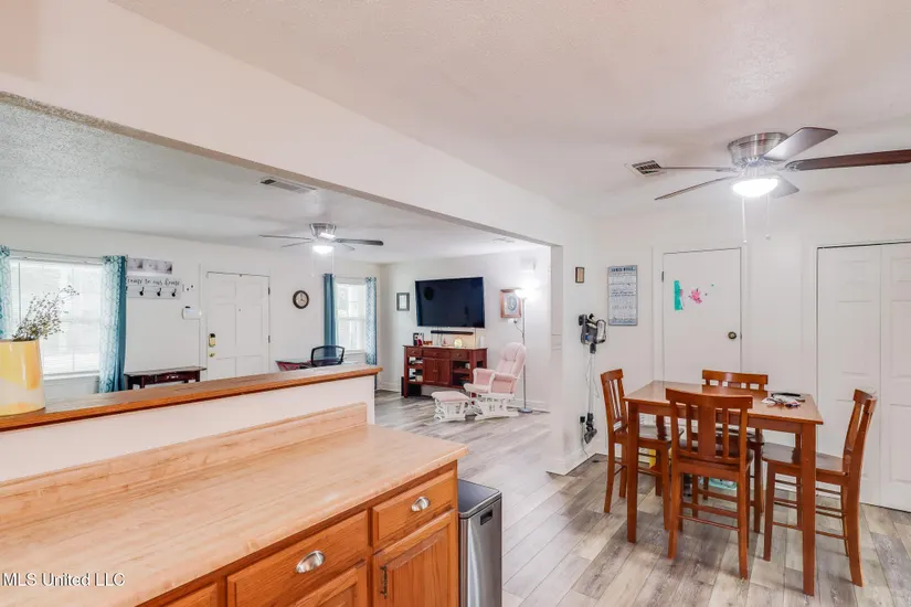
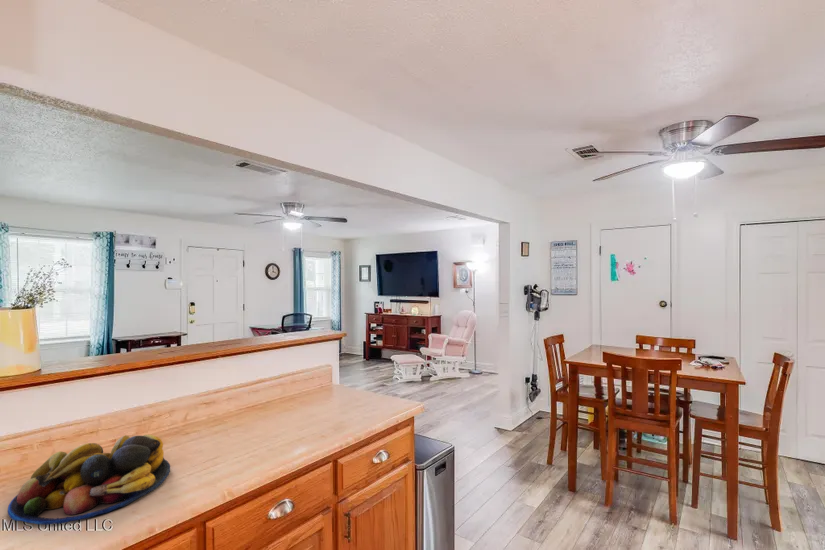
+ fruit bowl [7,434,171,526]
